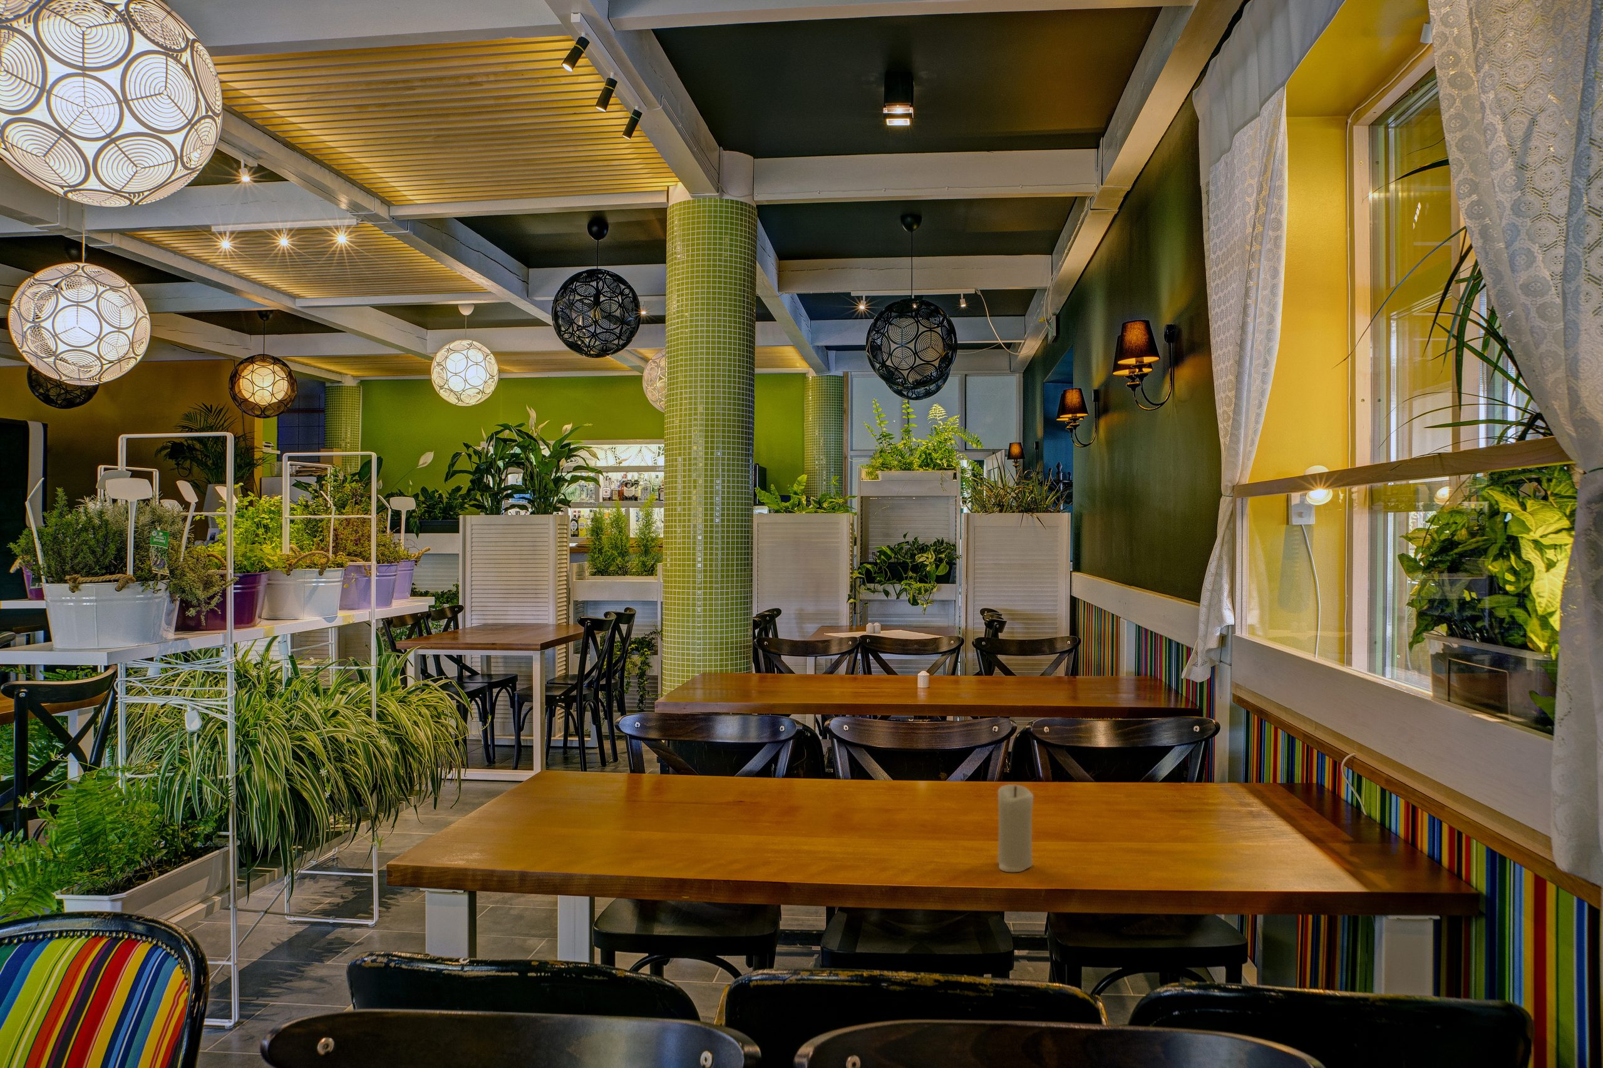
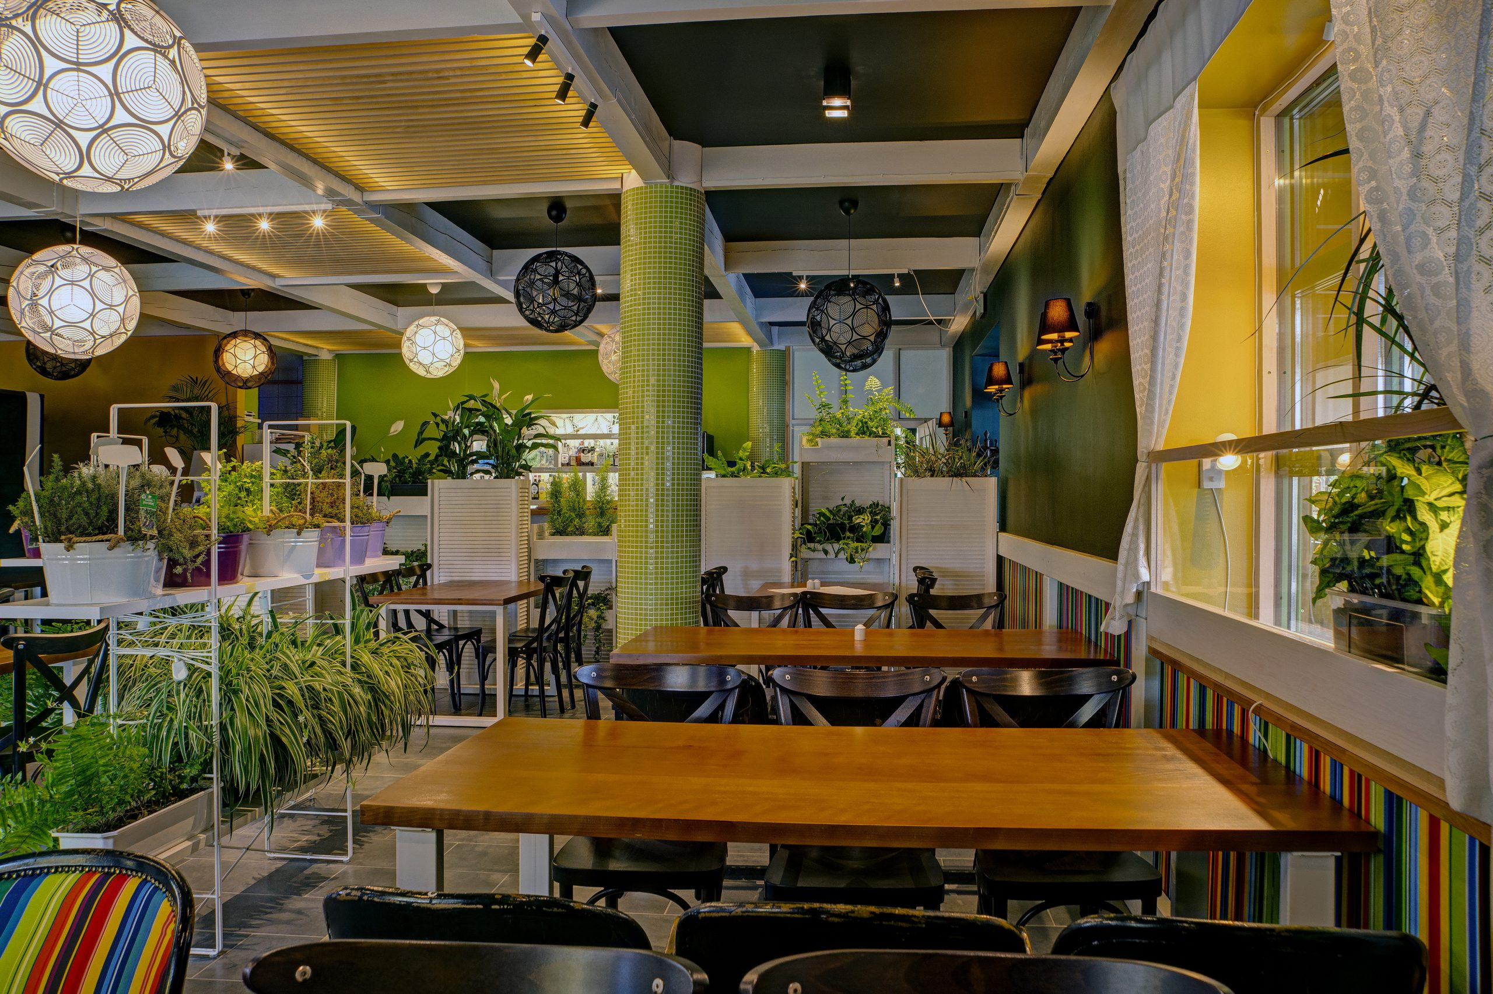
- candle [996,784,1033,873]
